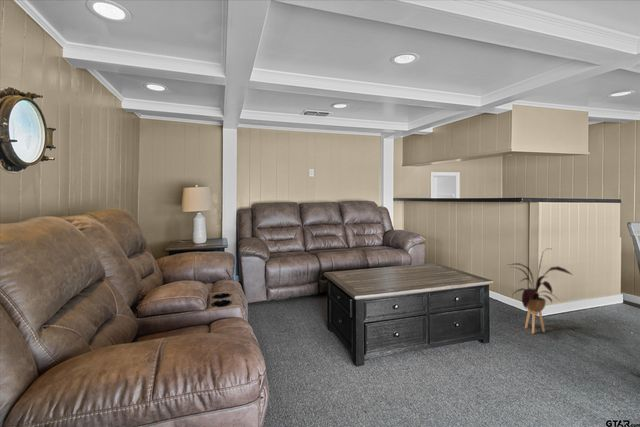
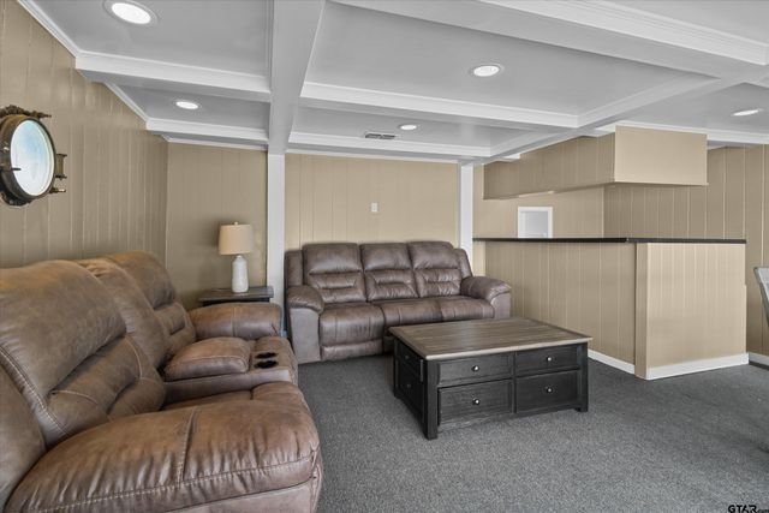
- house plant [507,247,573,335]
